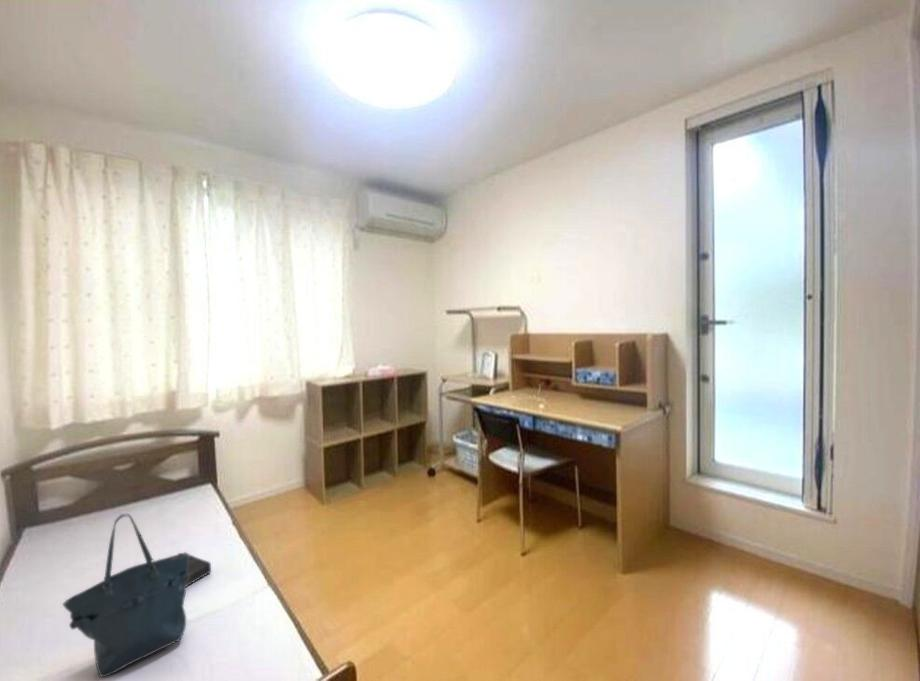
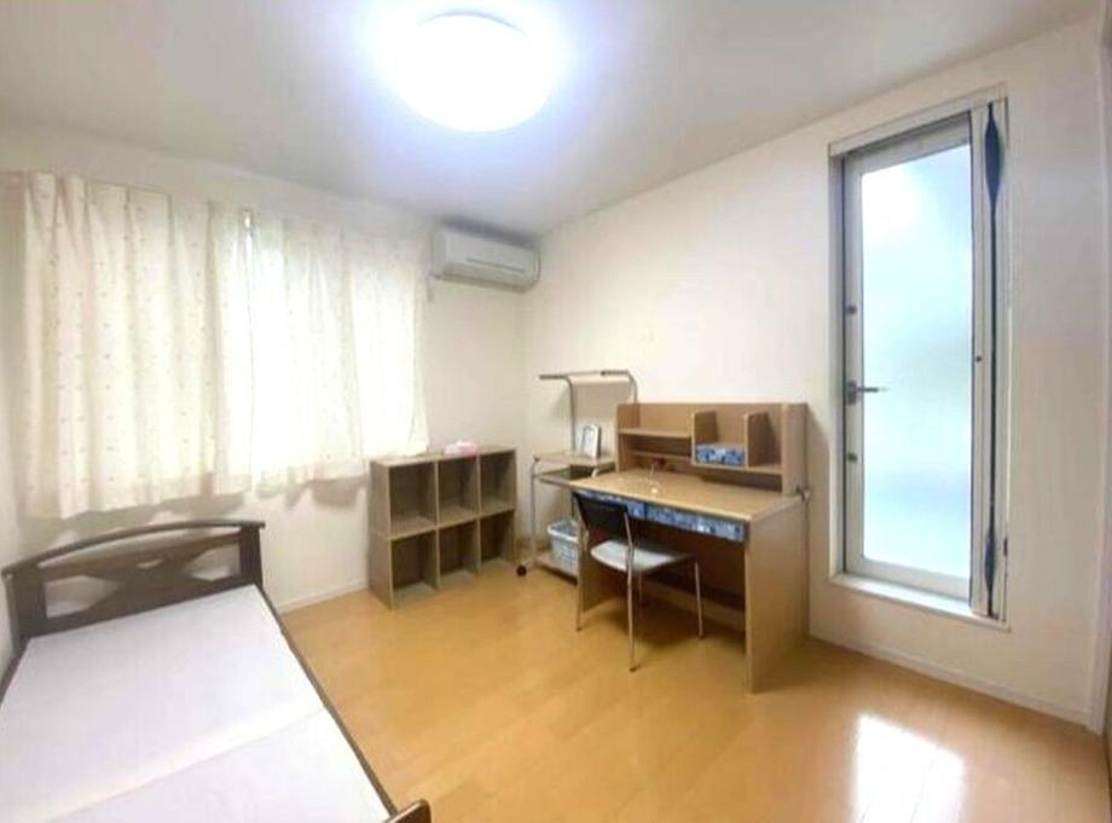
- tote bag [62,513,190,678]
- hardback book [186,554,212,588]
